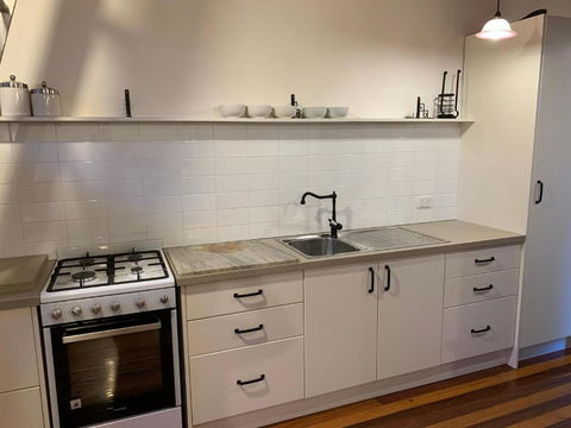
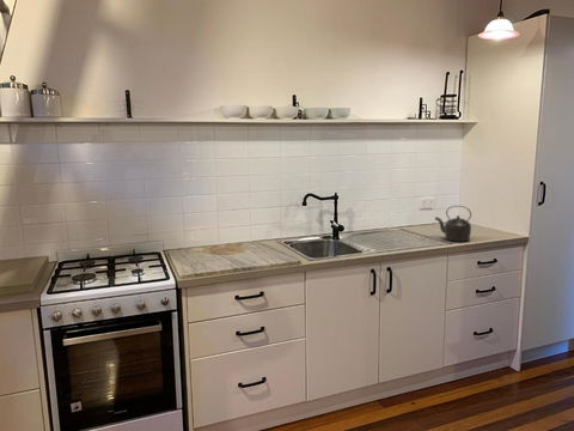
+ kettle [434,205,472,243]
